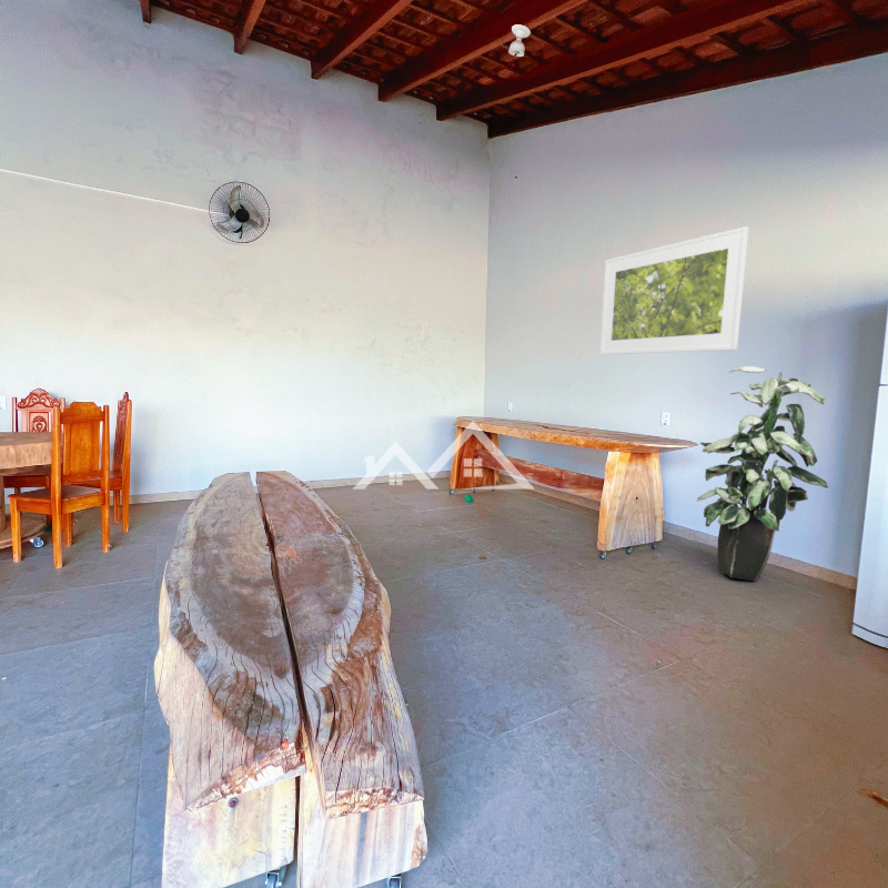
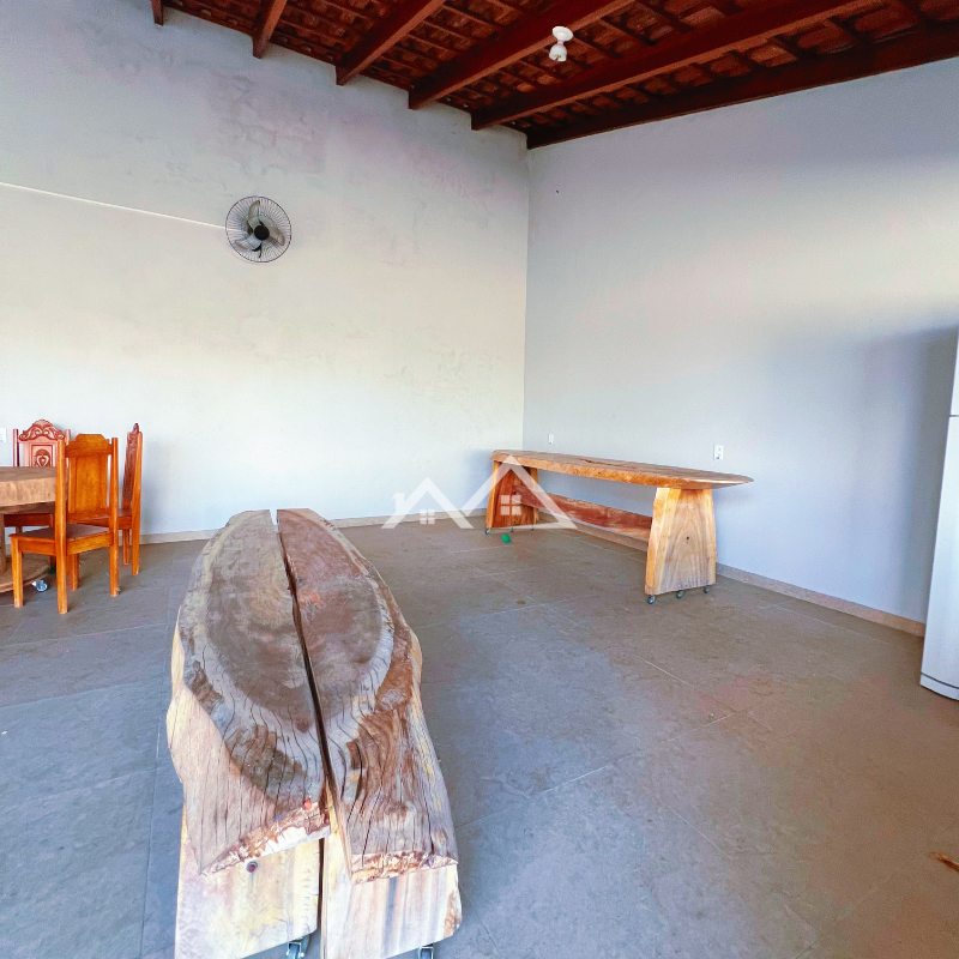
- indoor plant [696,365,829,583]
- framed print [599,225,749,356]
